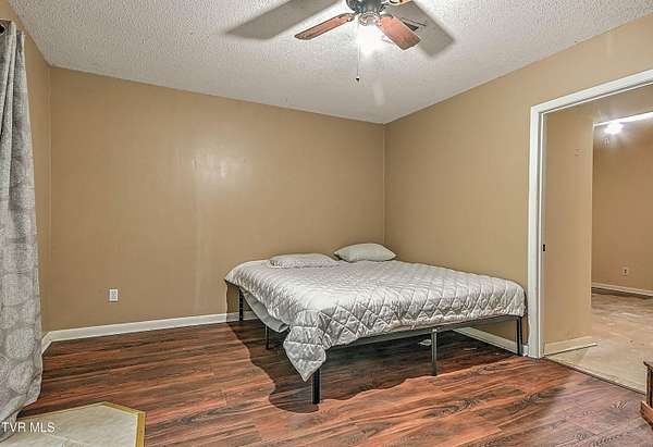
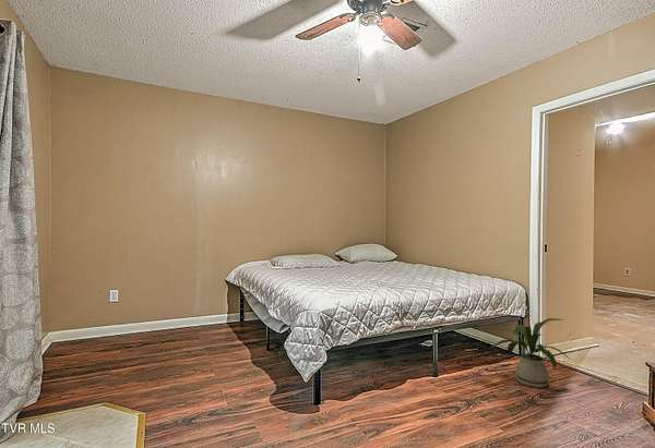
+ house plant [489,317,572,389]
